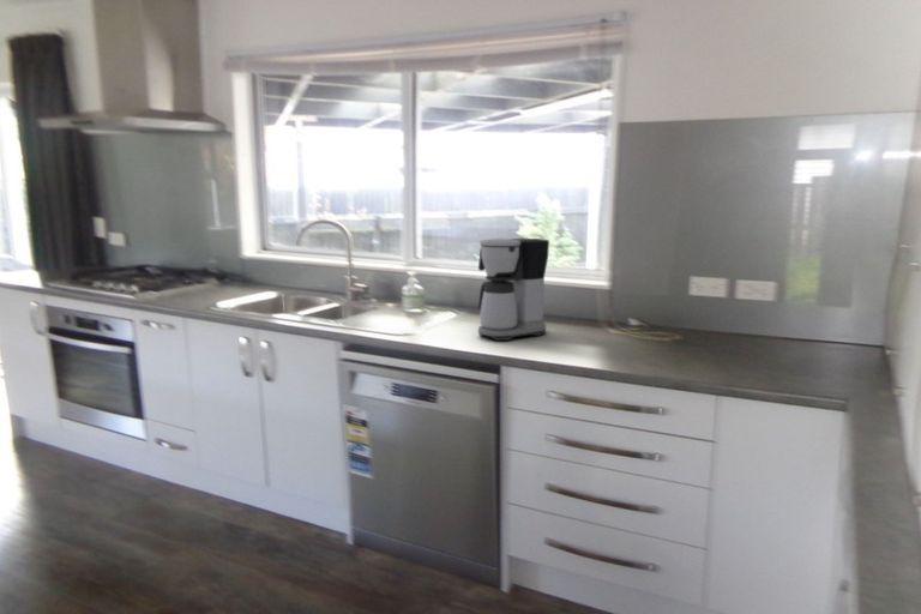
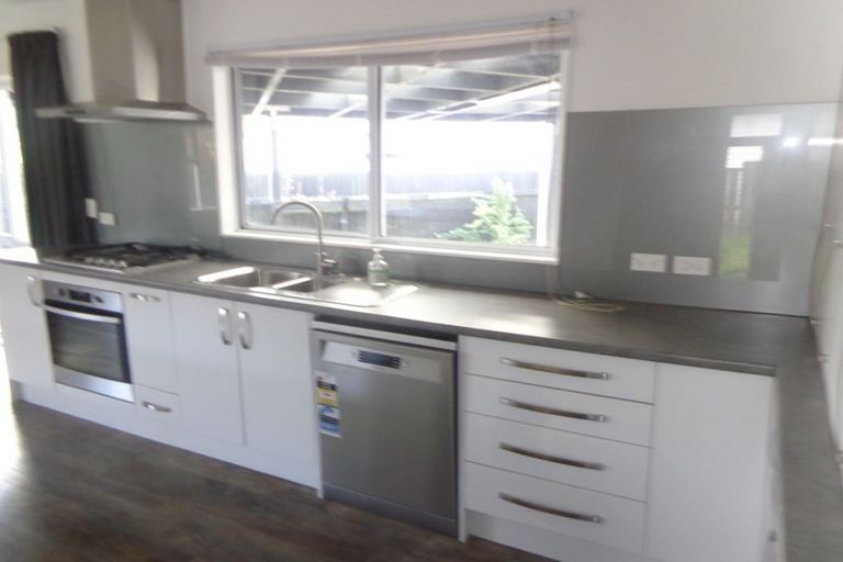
- coffee maker [477,237,550,342]
